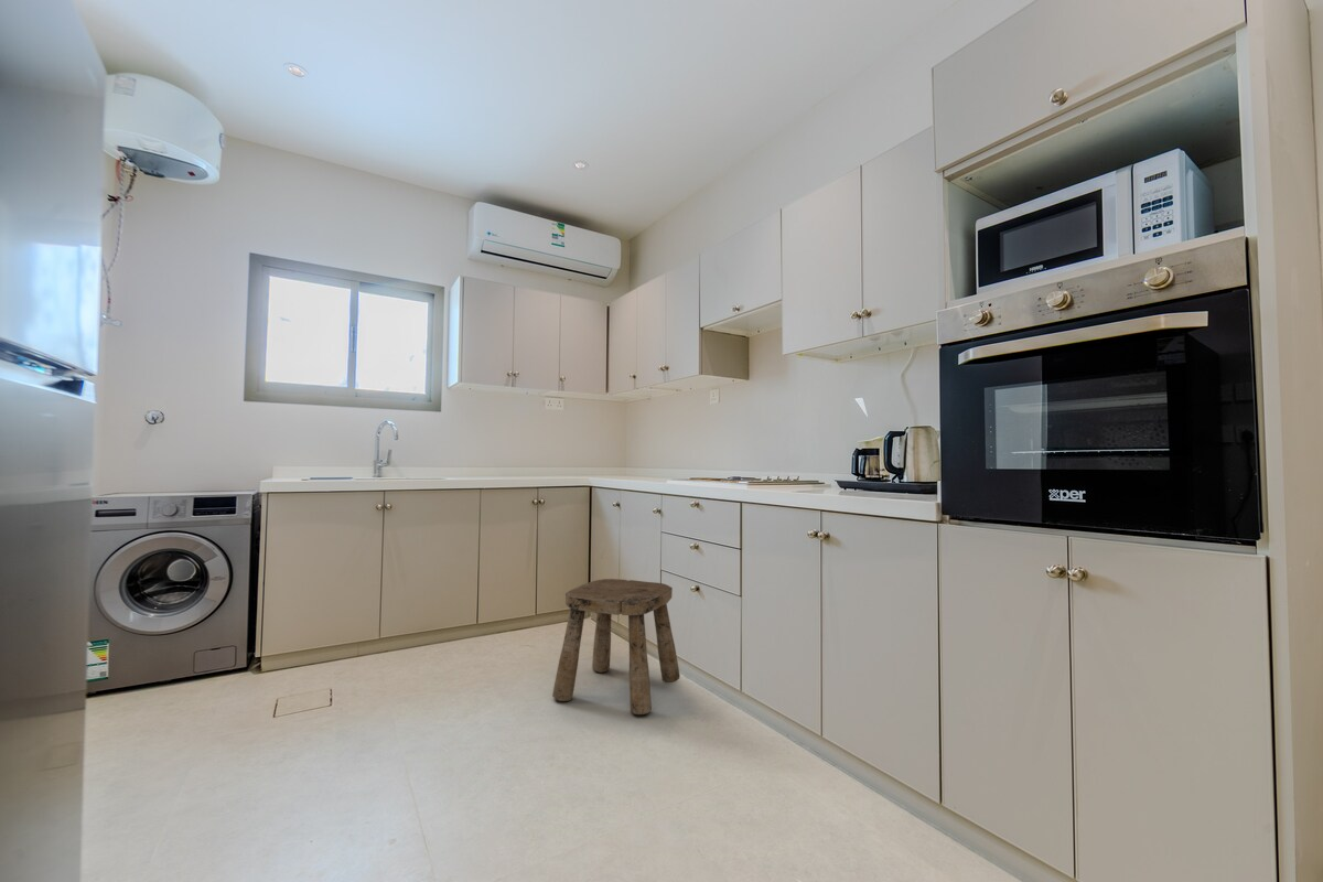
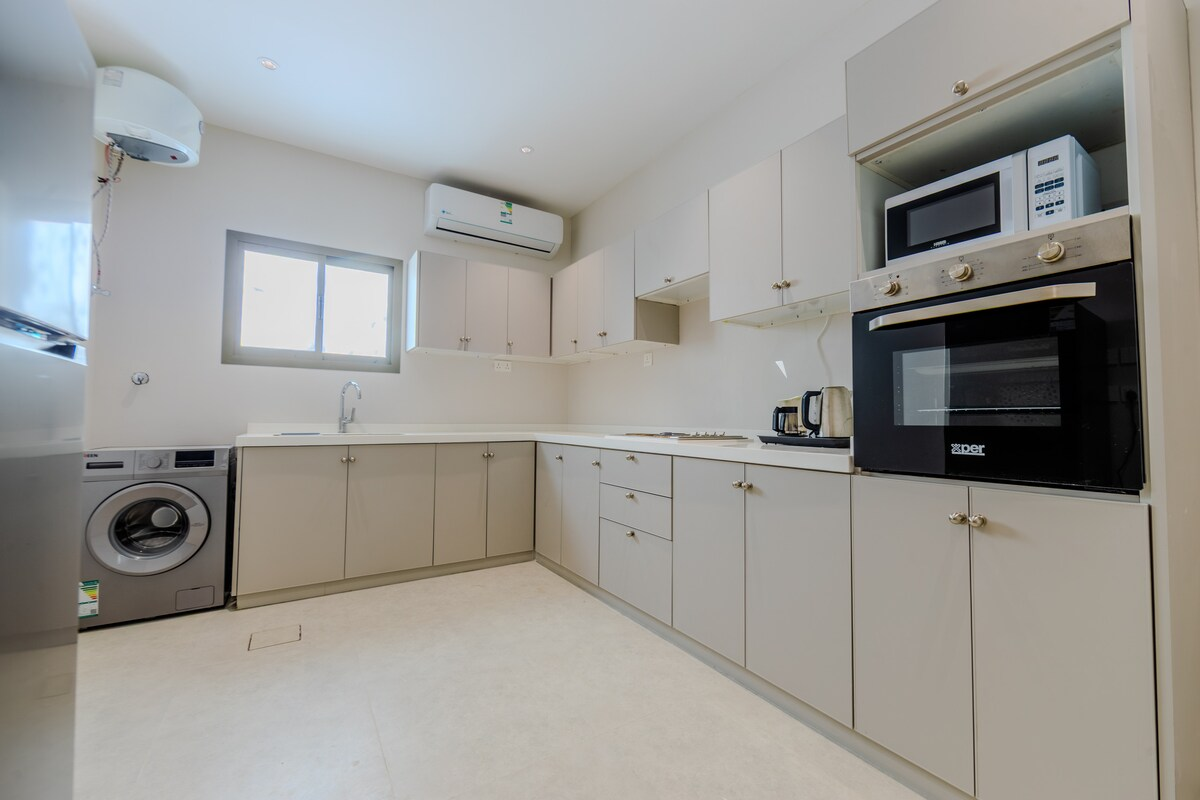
- stool [551,578,681,716]
